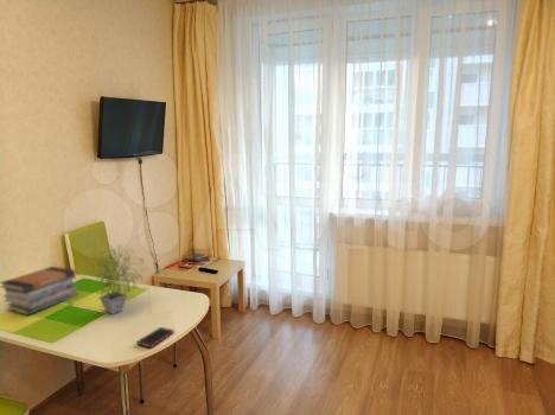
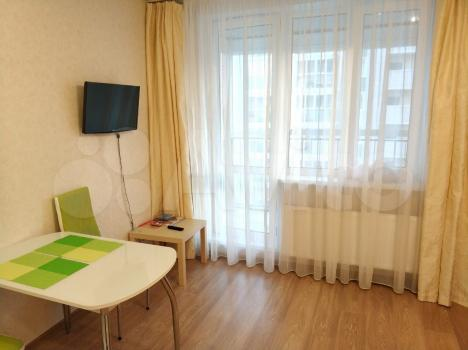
- book stack [0,266,78,317]
- cell phone [135,326,176,349]
- potted plant [82,243,149,315]
